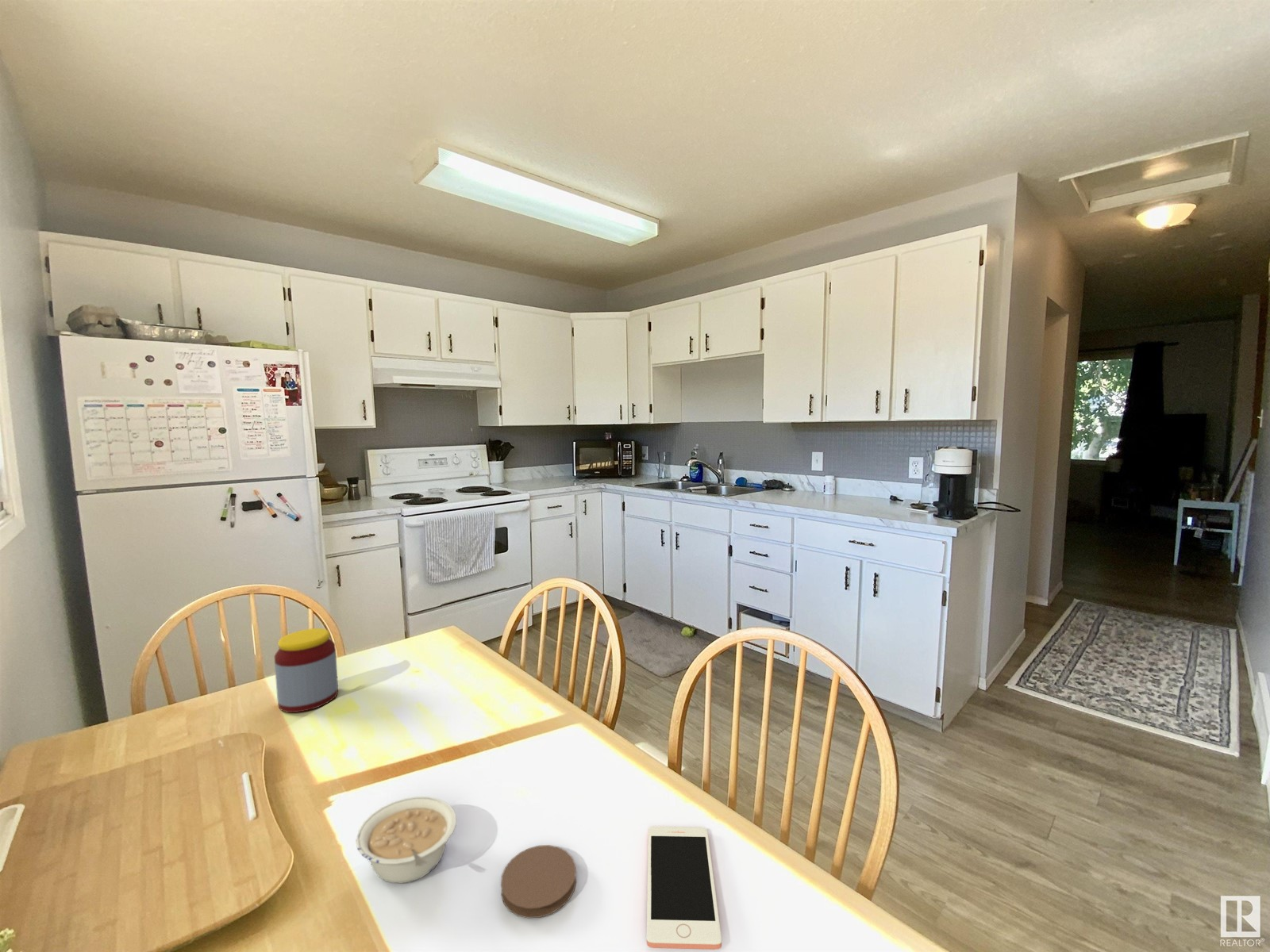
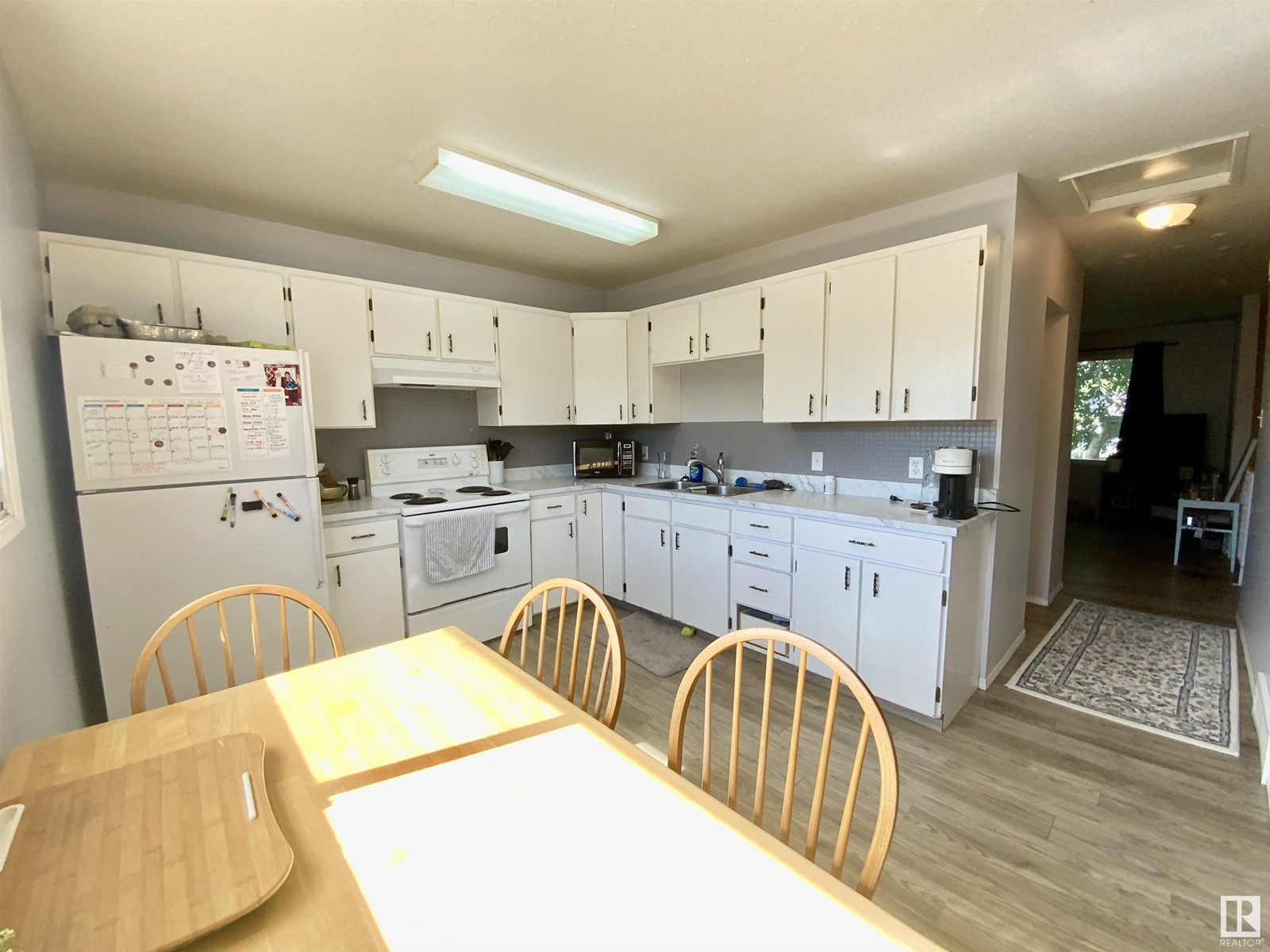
- legume [355,796,457,885]
- jar [274,628,339,713]
- coaster [500,844,577,919]
- cell phone [646,826,722,950]
